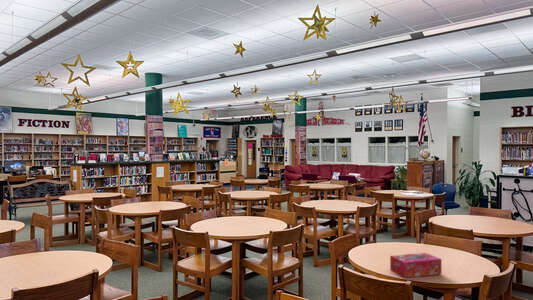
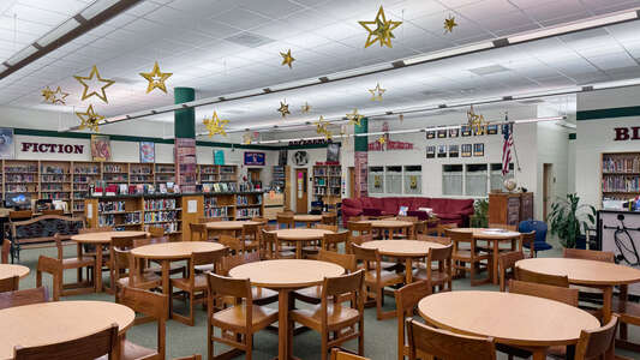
- tissue box [389,252,442,279]
